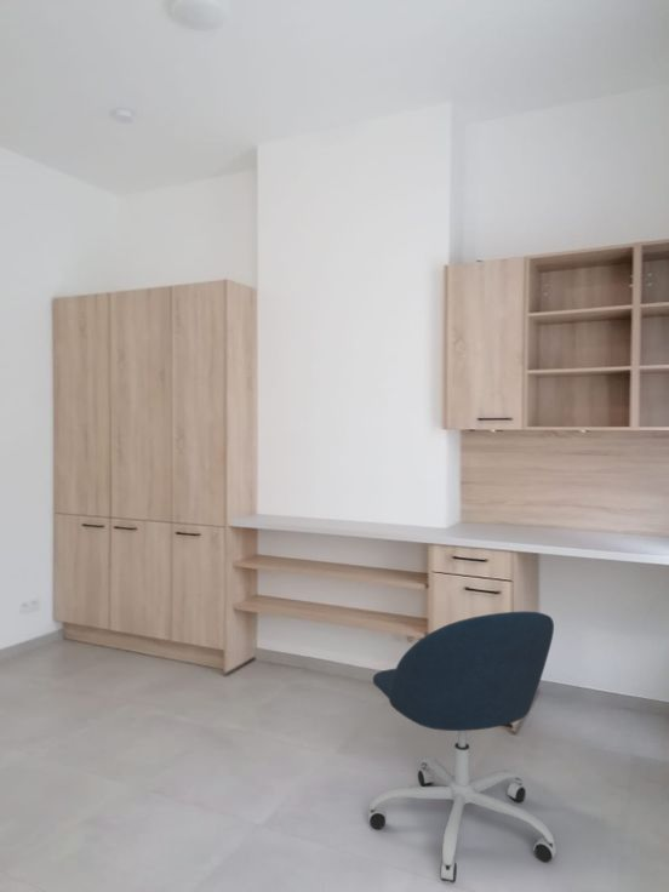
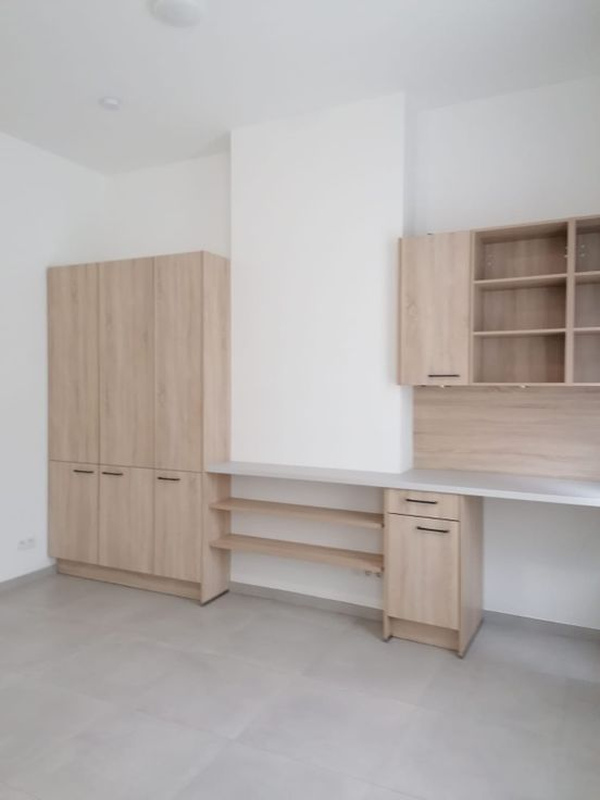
- office chair [367,611,558,884]
